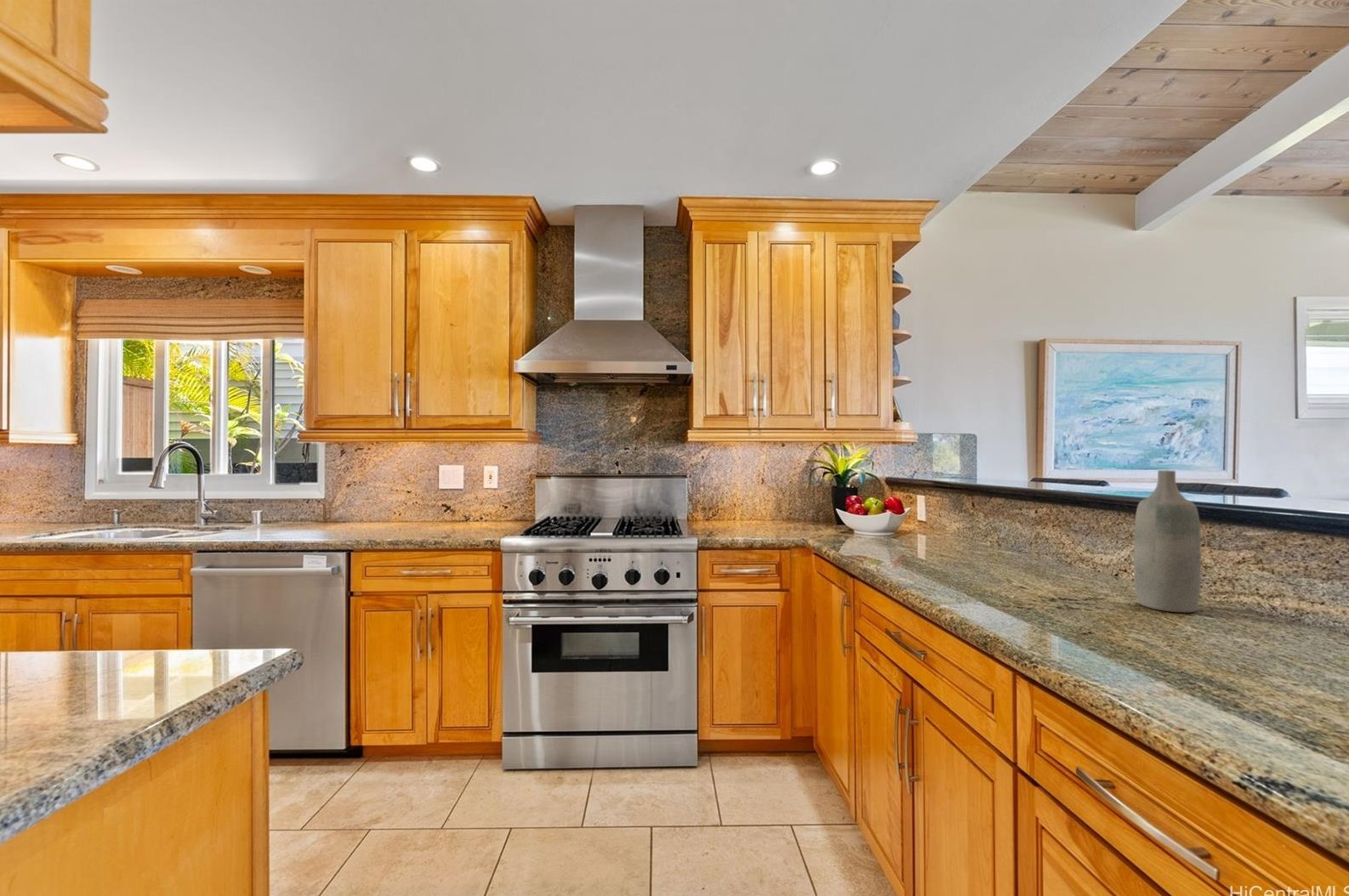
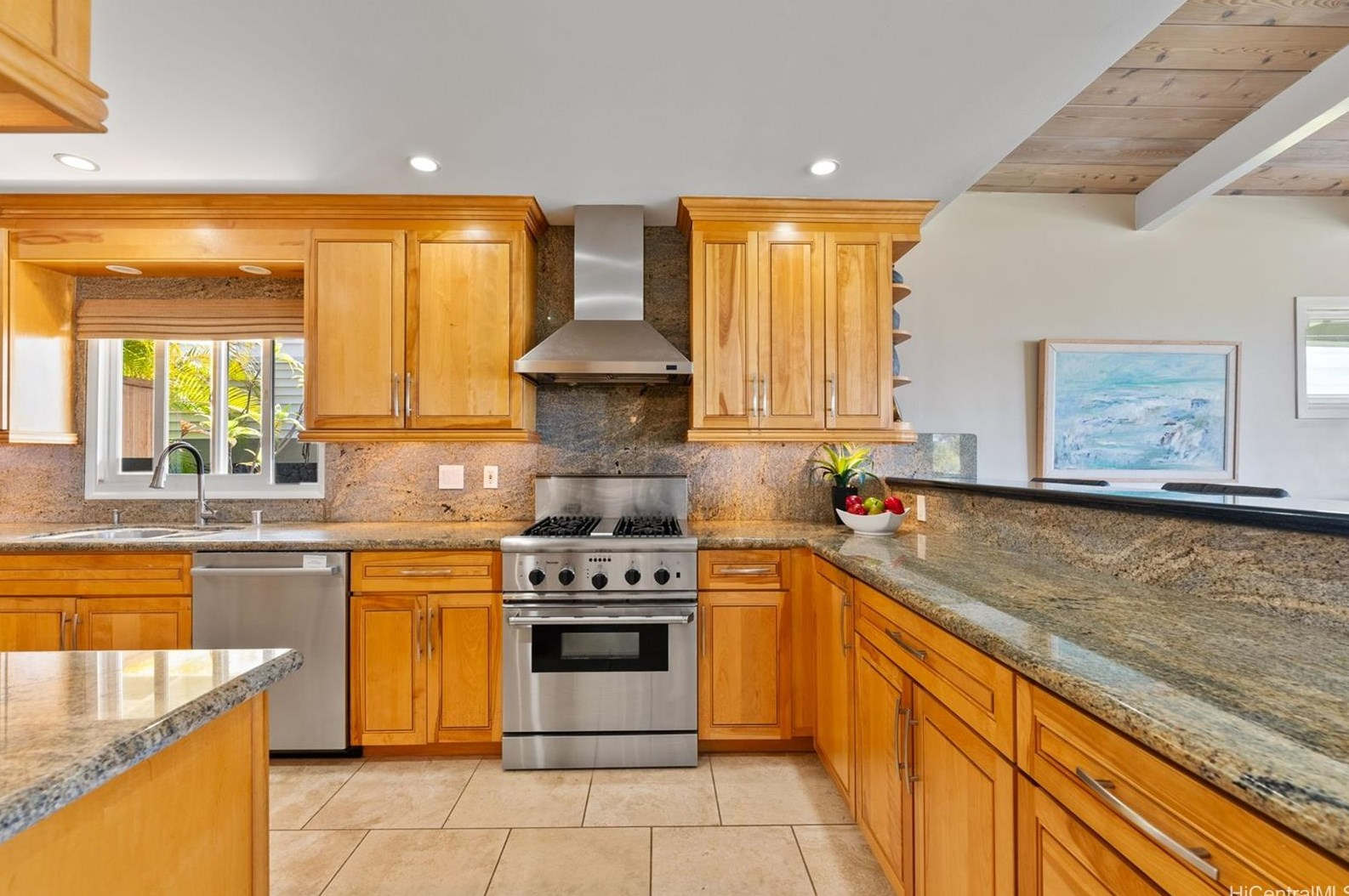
- bottle [1133,469,1202,614]
